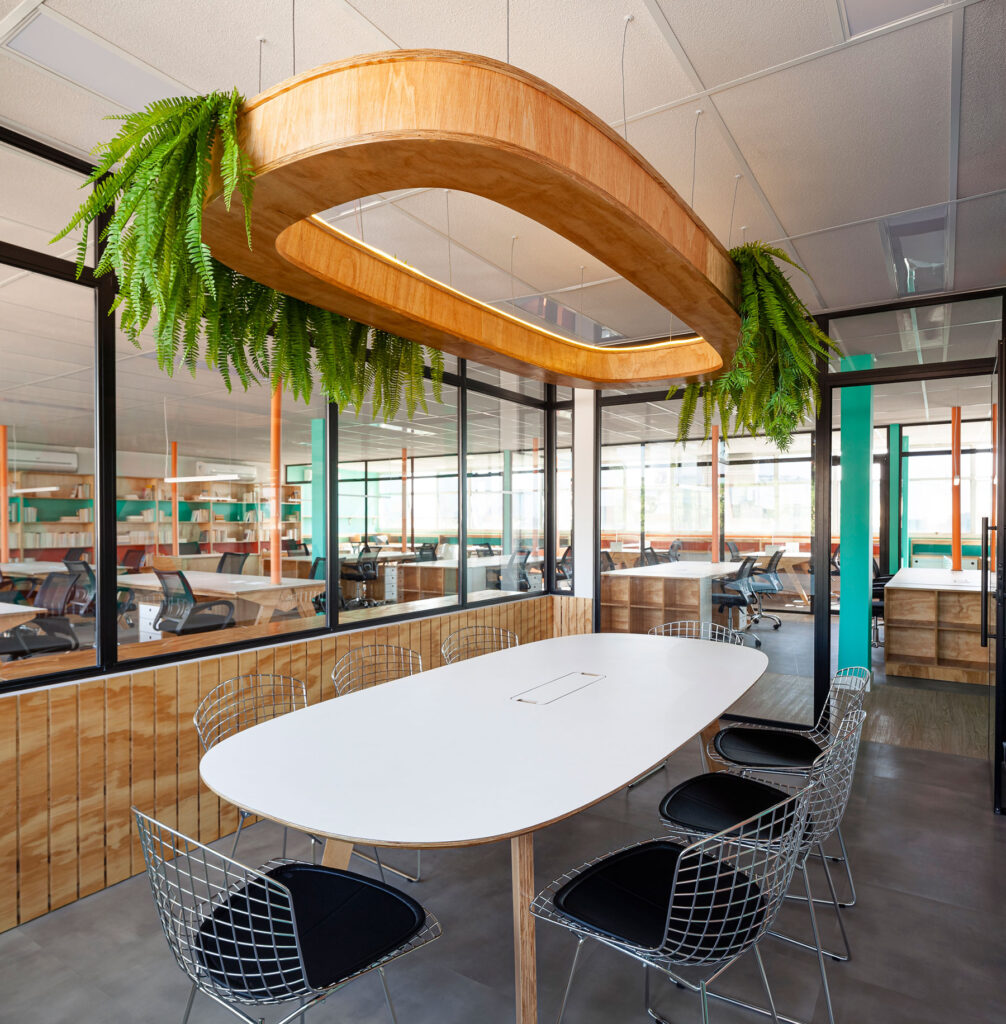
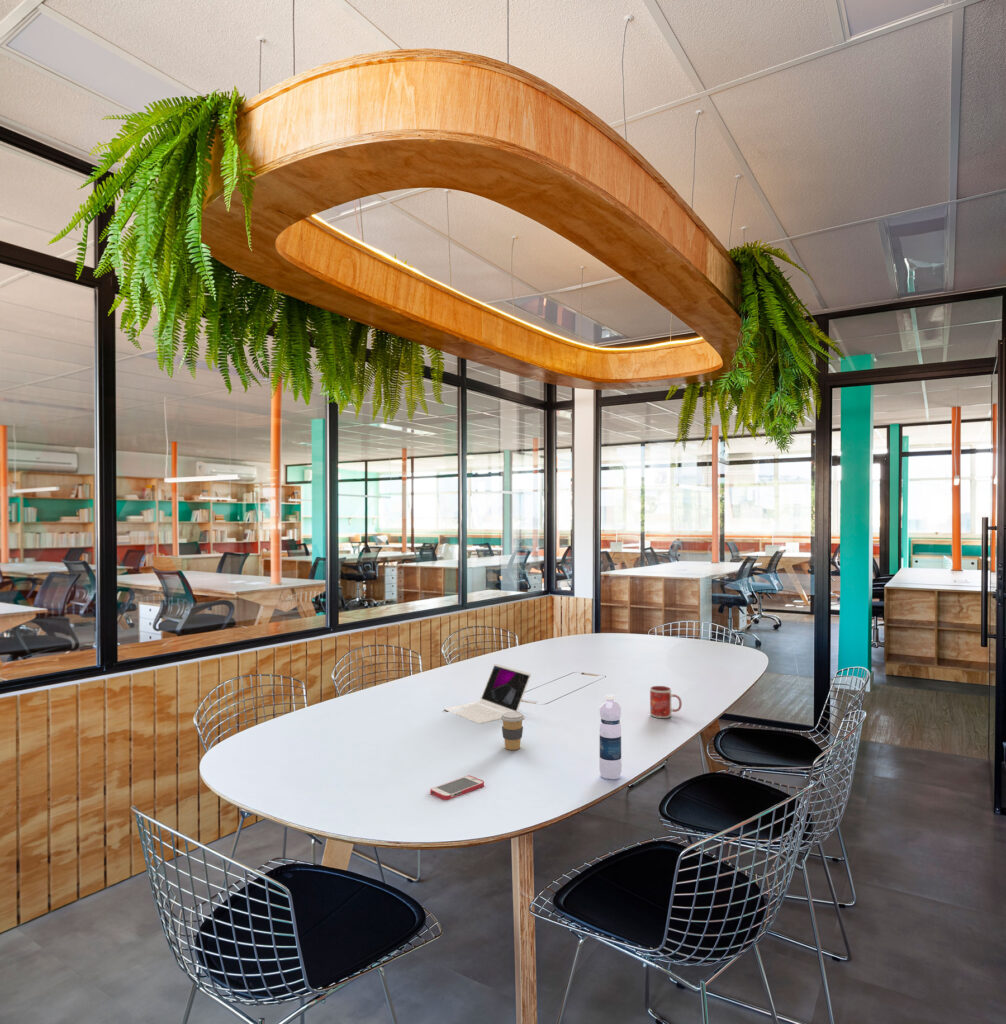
+ laptop [443,663,532,725]
+ coffee cup [500,711,526,751]
+ water bottle [598,693,623,780]
+ smartphone [429,774,485,801]
+ mug [649,685,683,719]
